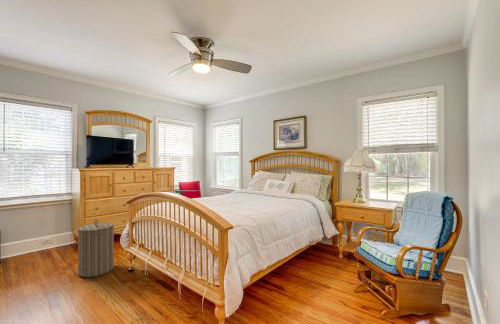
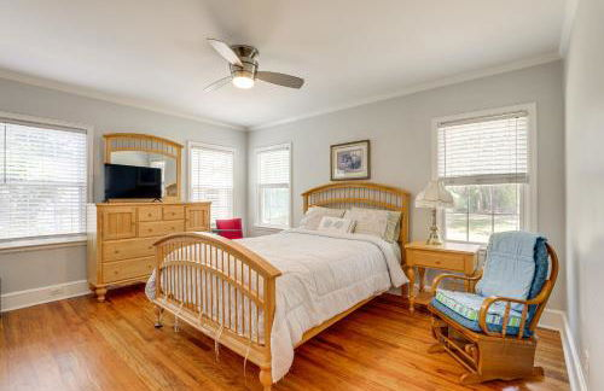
- laundry hamper [77,218,115,278]
